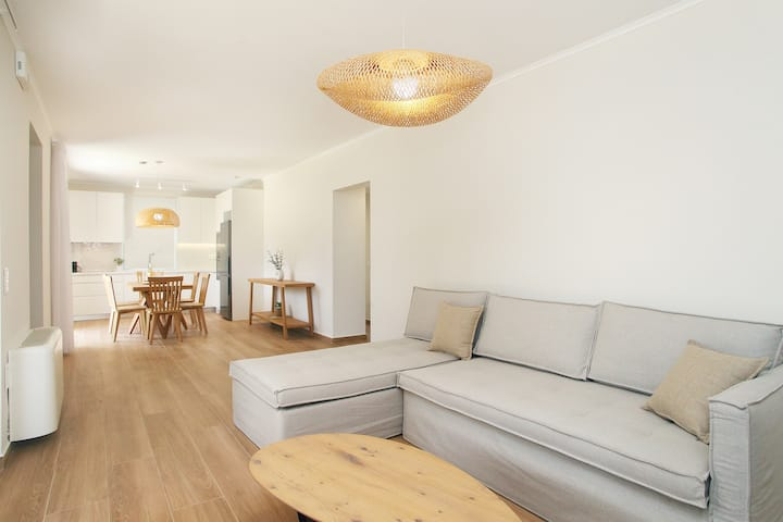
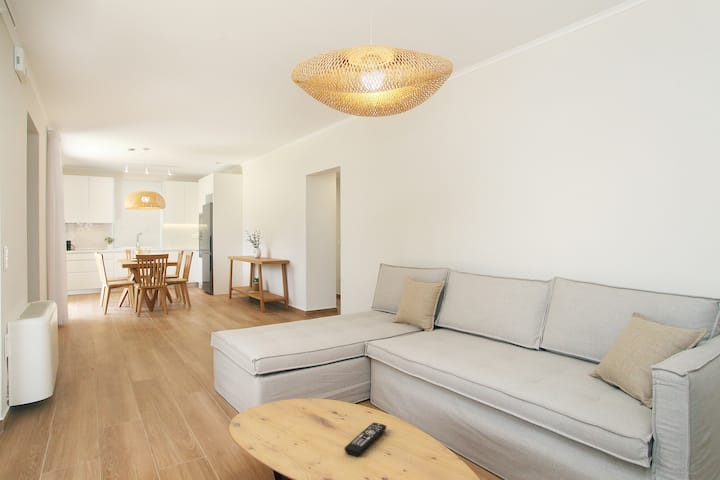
+ remote control [343,422,387,457]
